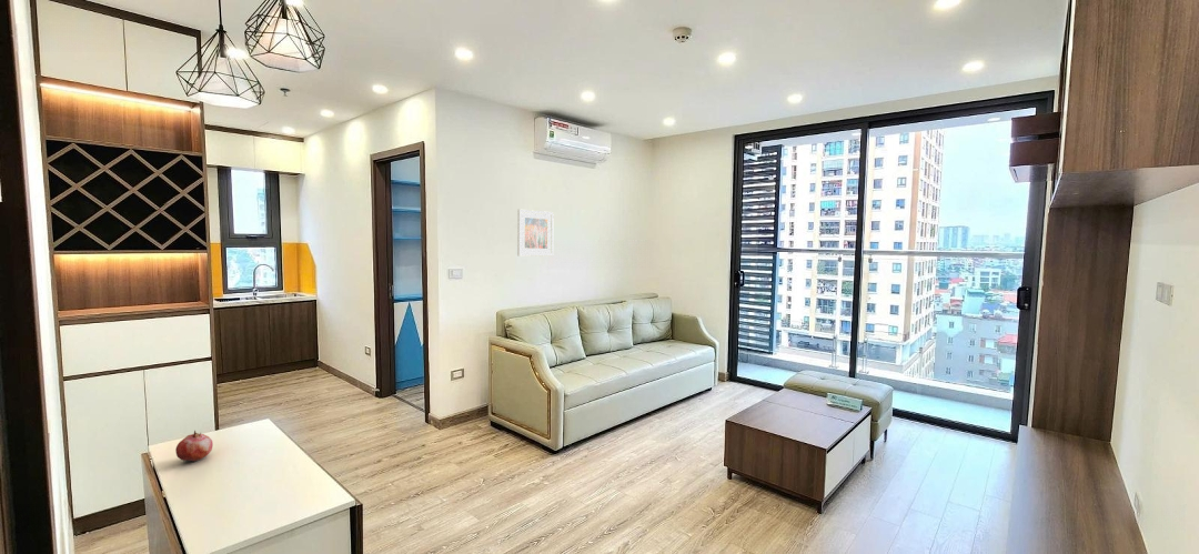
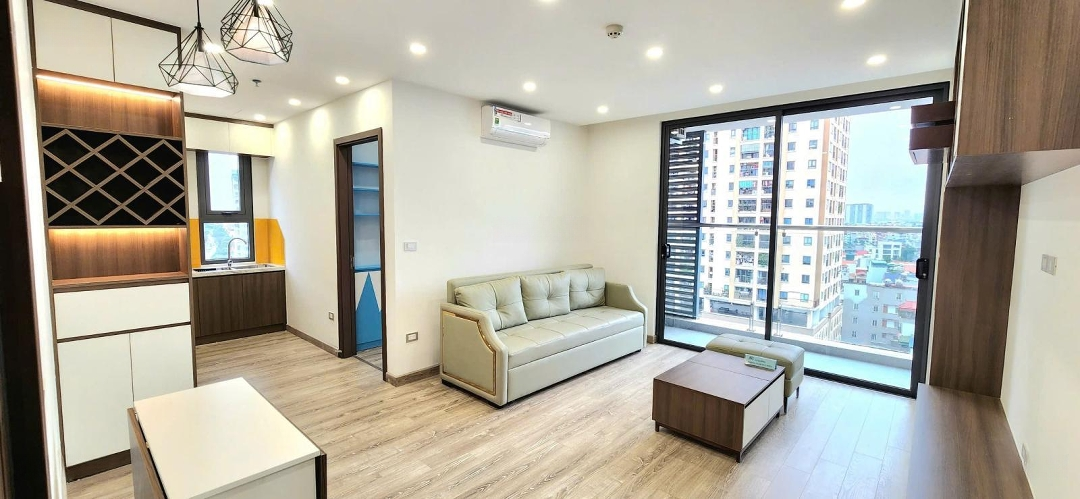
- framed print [516,208,555,258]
- fruit [174,430,214,463]
